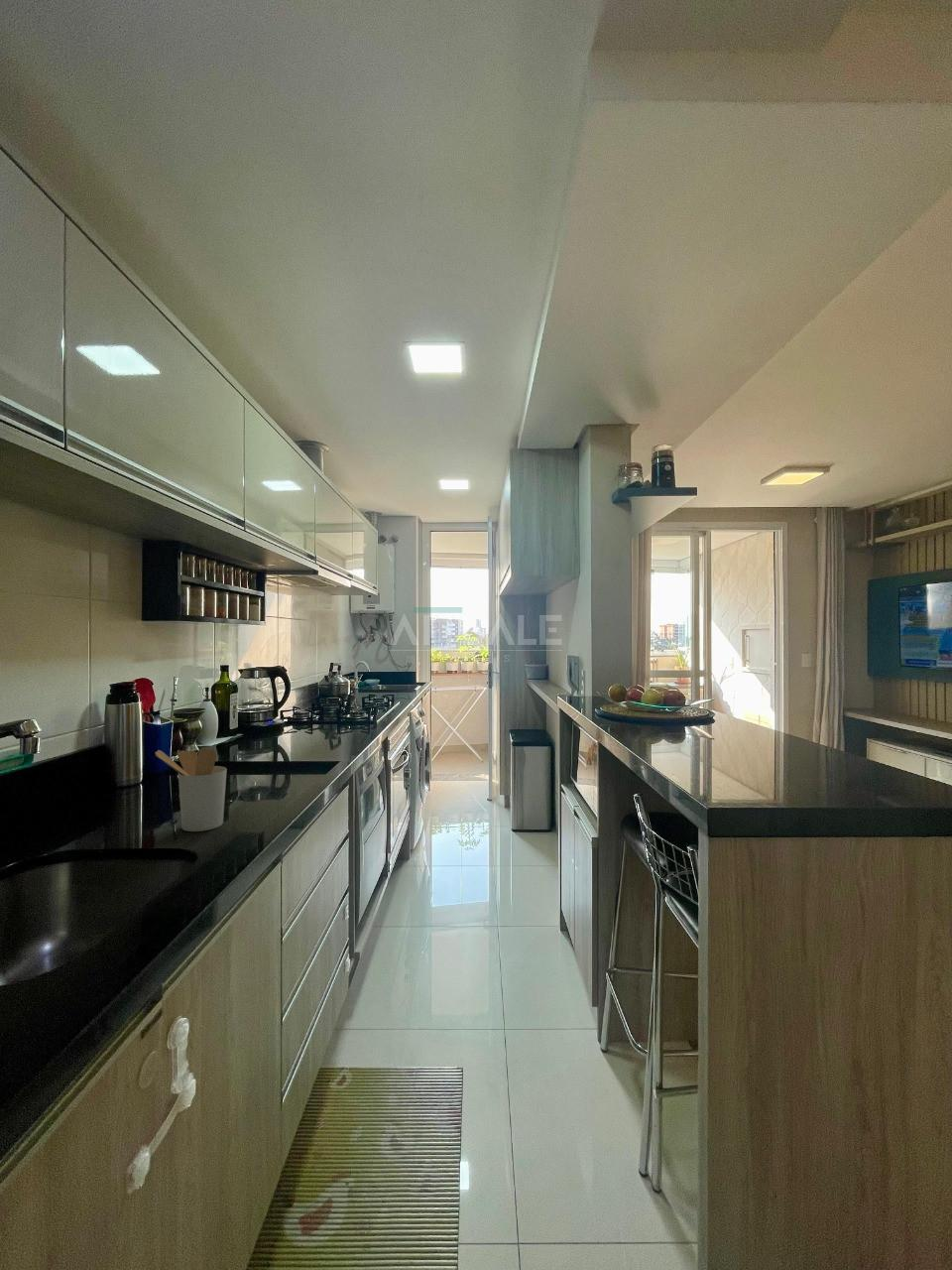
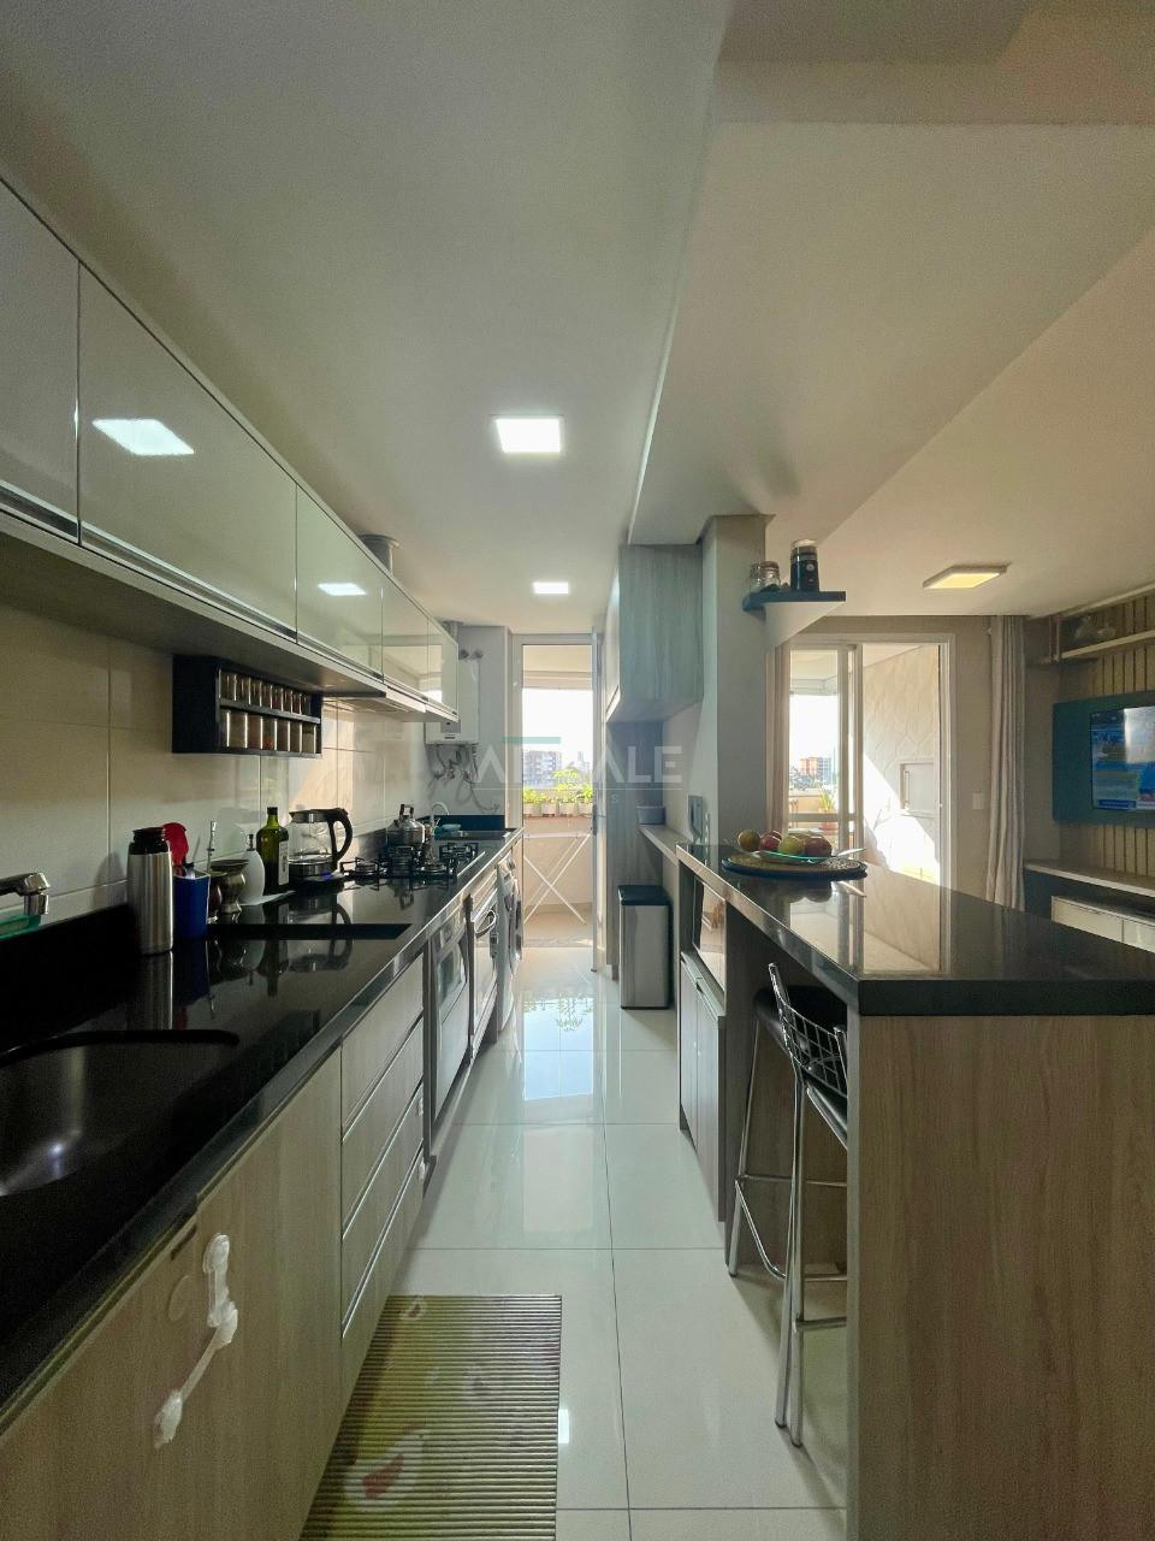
- utensil holder [154,747,228,832]
